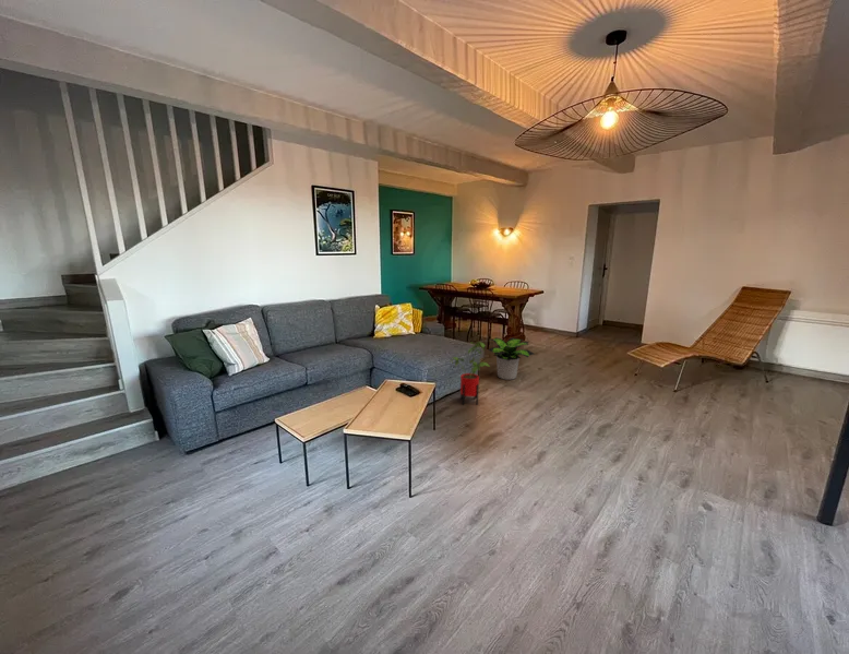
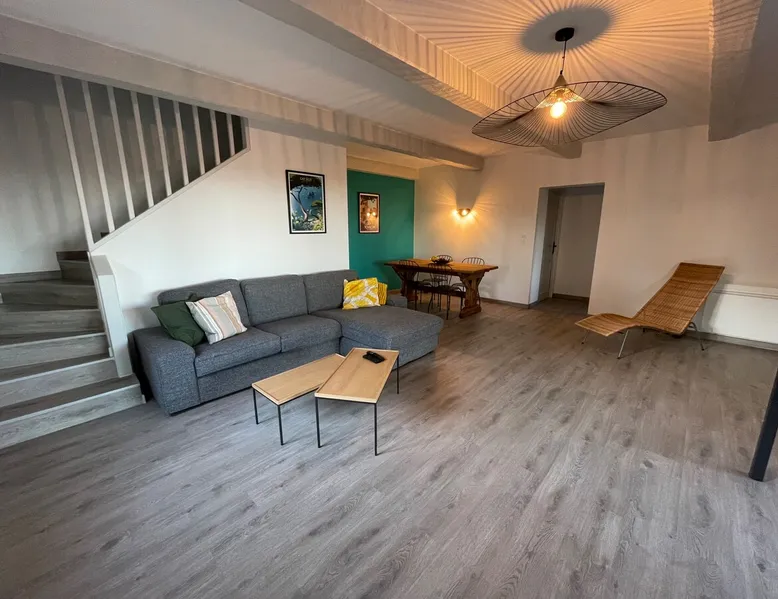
- potted plant [487,336,535,381]
- house plant [450,341,491,406]
